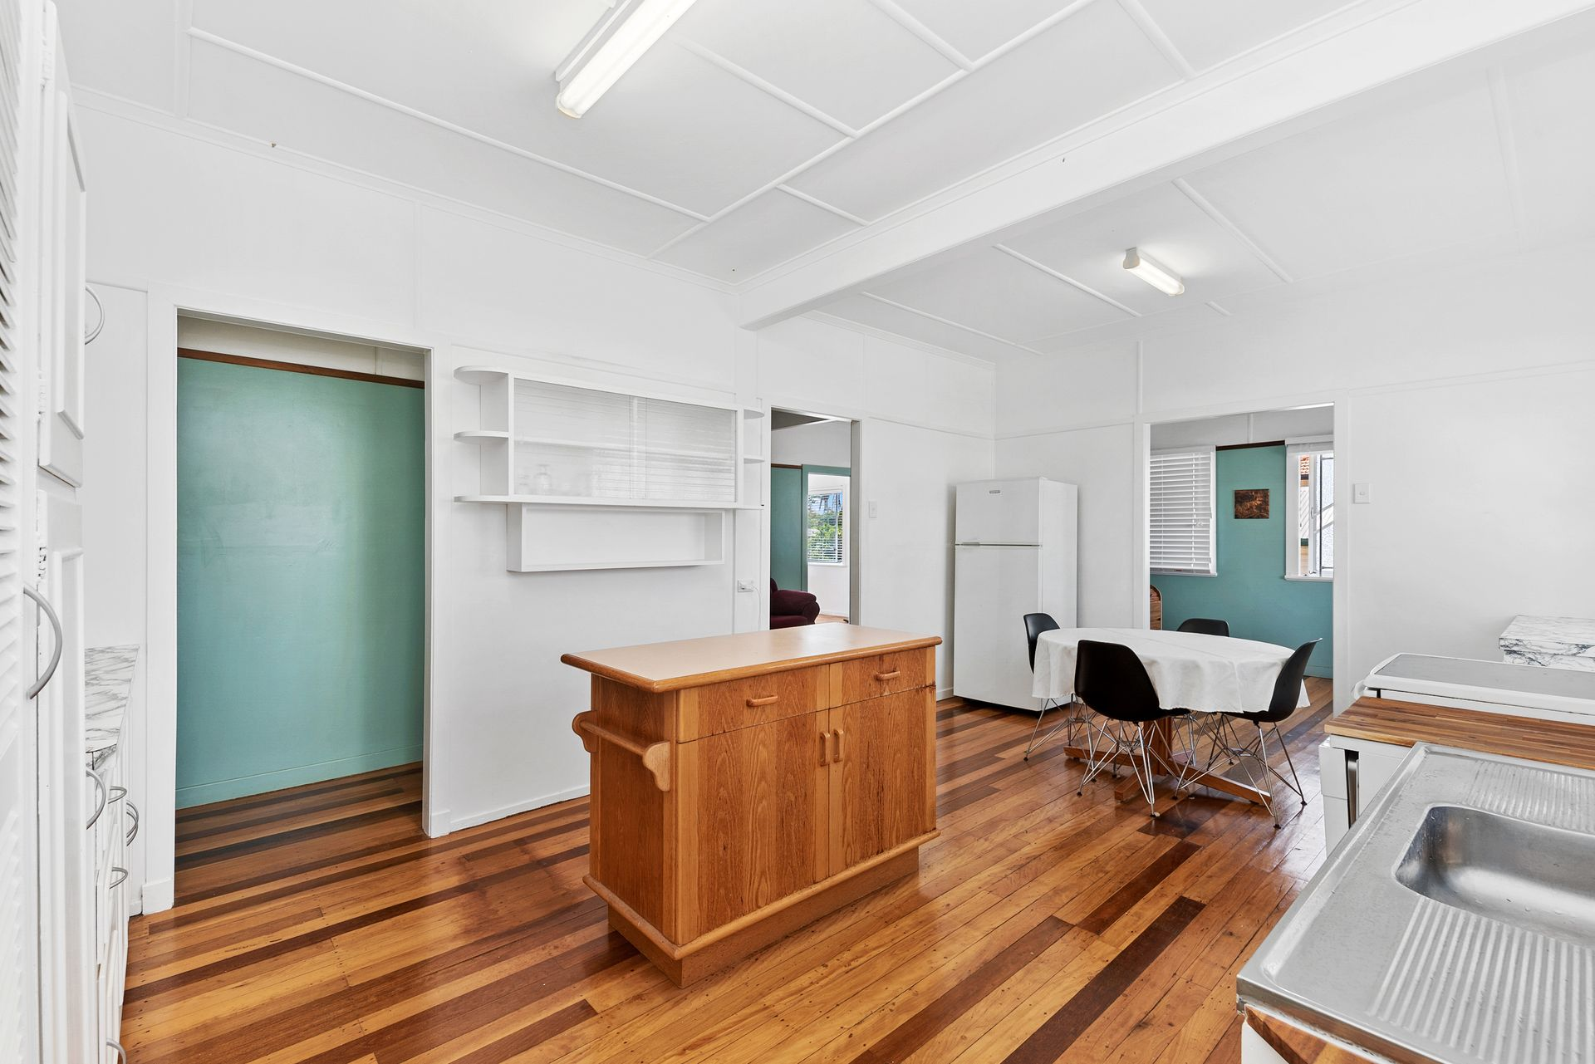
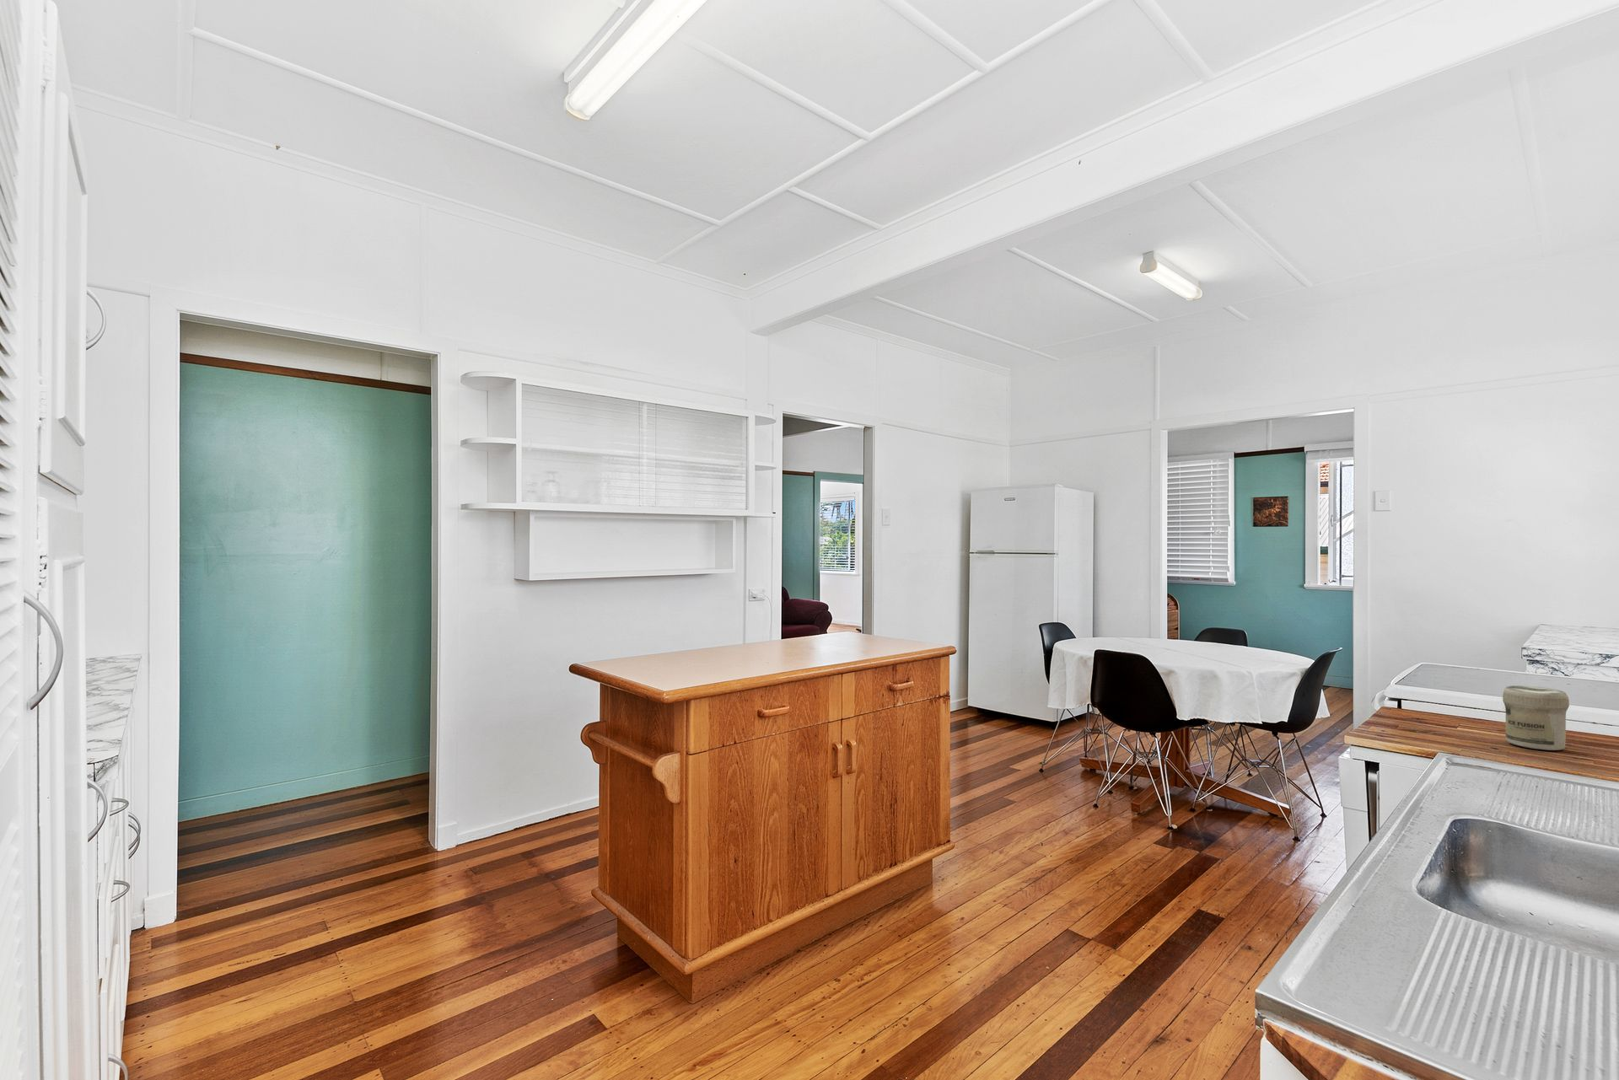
+ jar [1502,685,1570,751]
